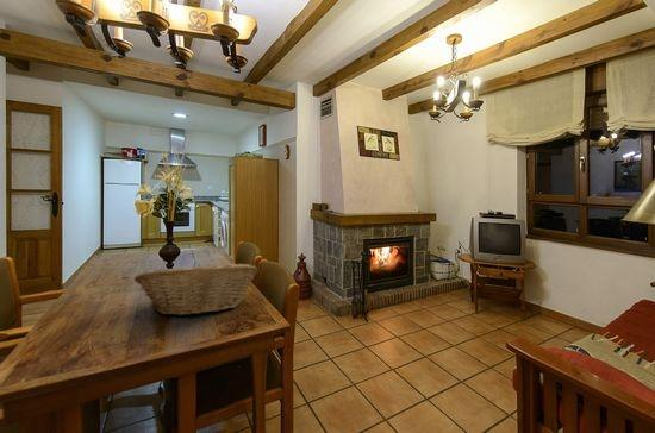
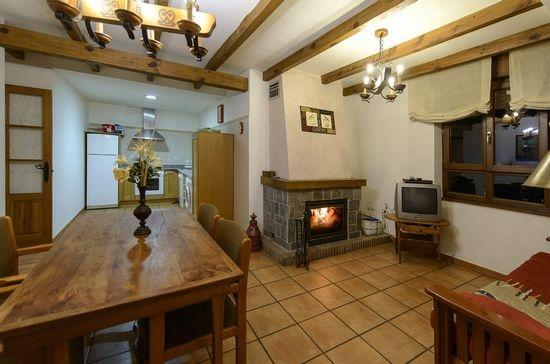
- fruit basket [133,263,258,316]
